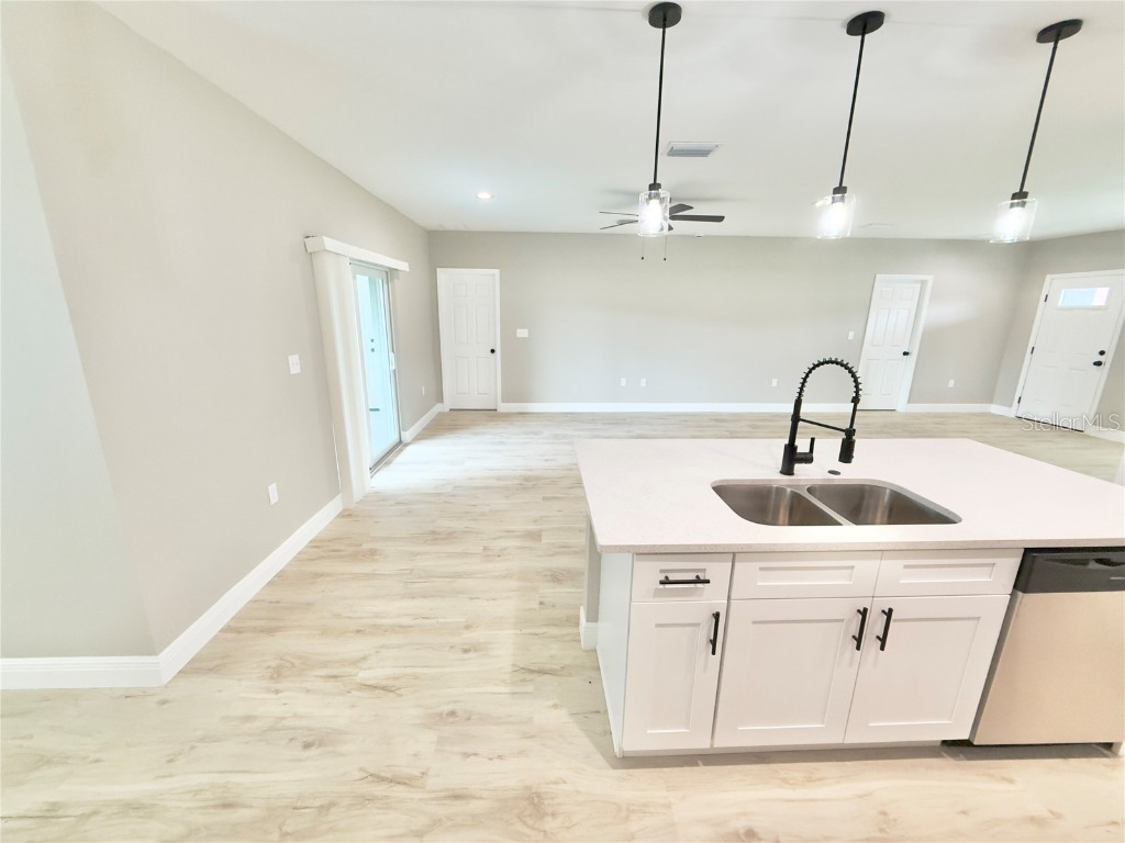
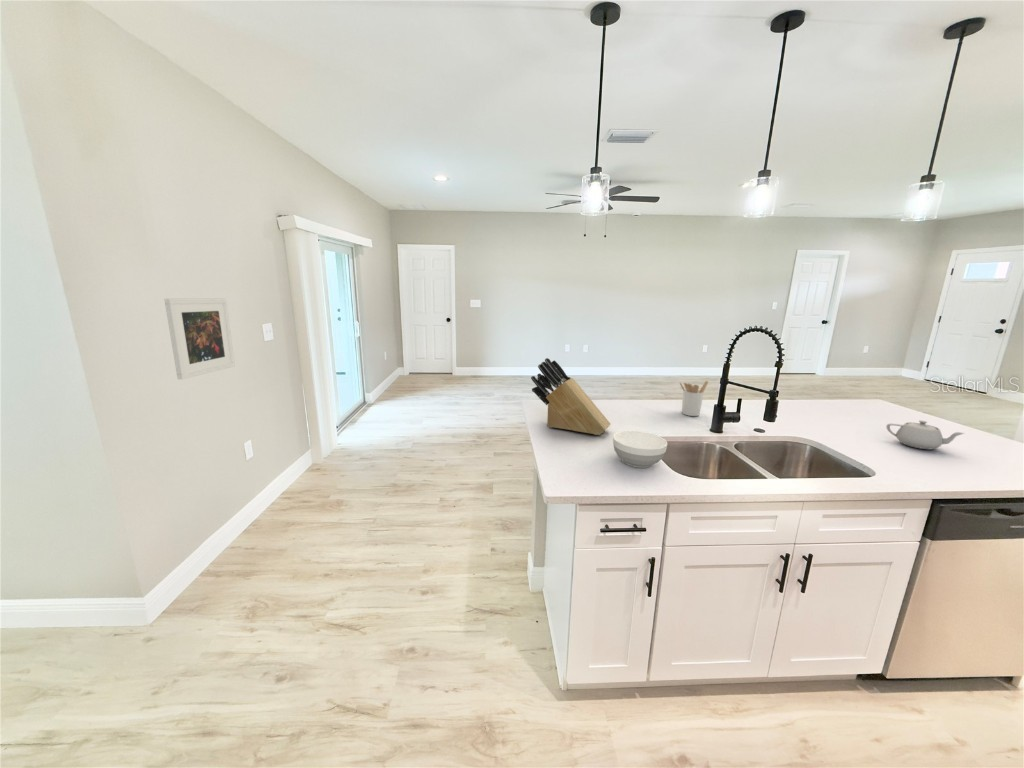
+ bowl [612,430,668,469]
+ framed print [163,298,236,380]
+ utensil holder [678,380,709,417]
+ knife block [530,357,611,436]
+ teapot [885,419,966,450]
